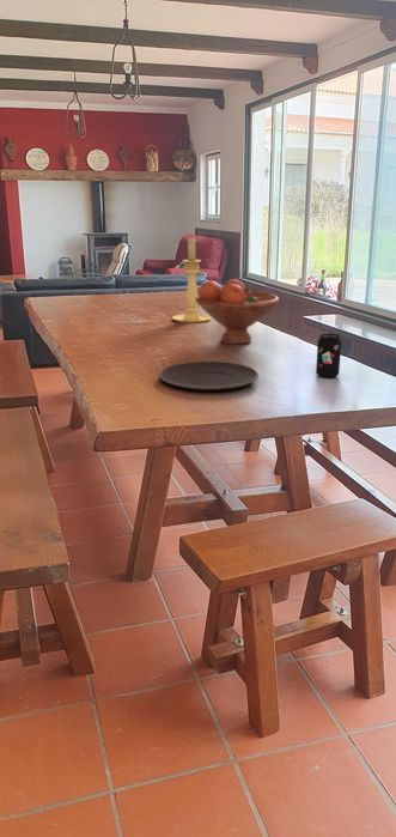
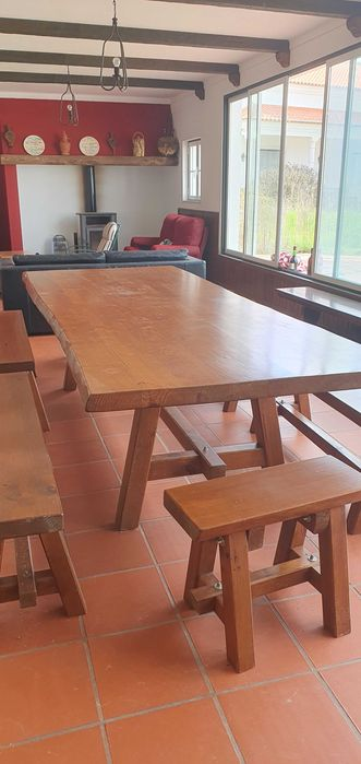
- beverage can [315,333,342,380]
- plate [158,360,260,392]
- fruit bowl [195,278,280,345]
- candle holder [171,235,213,325]
